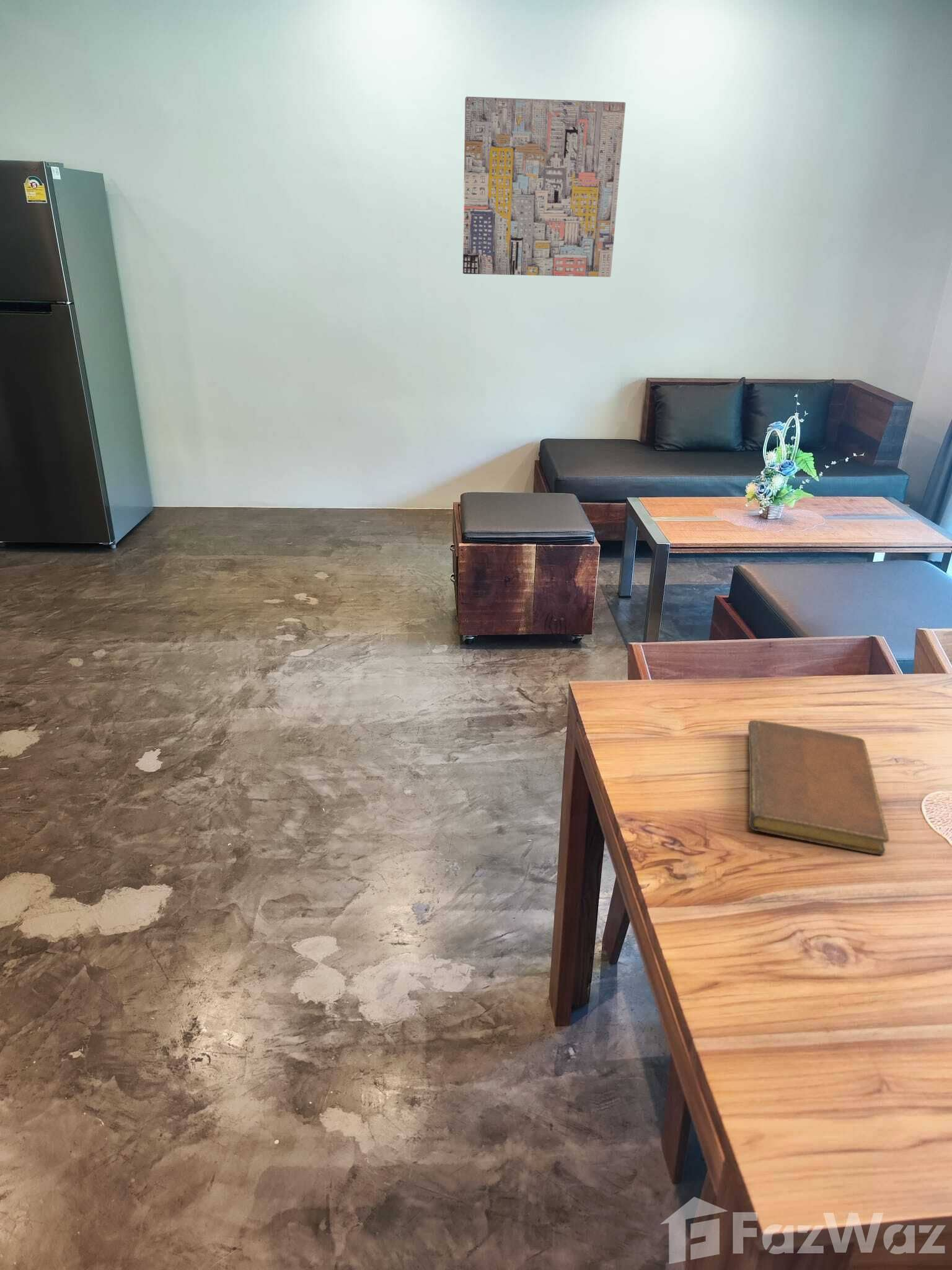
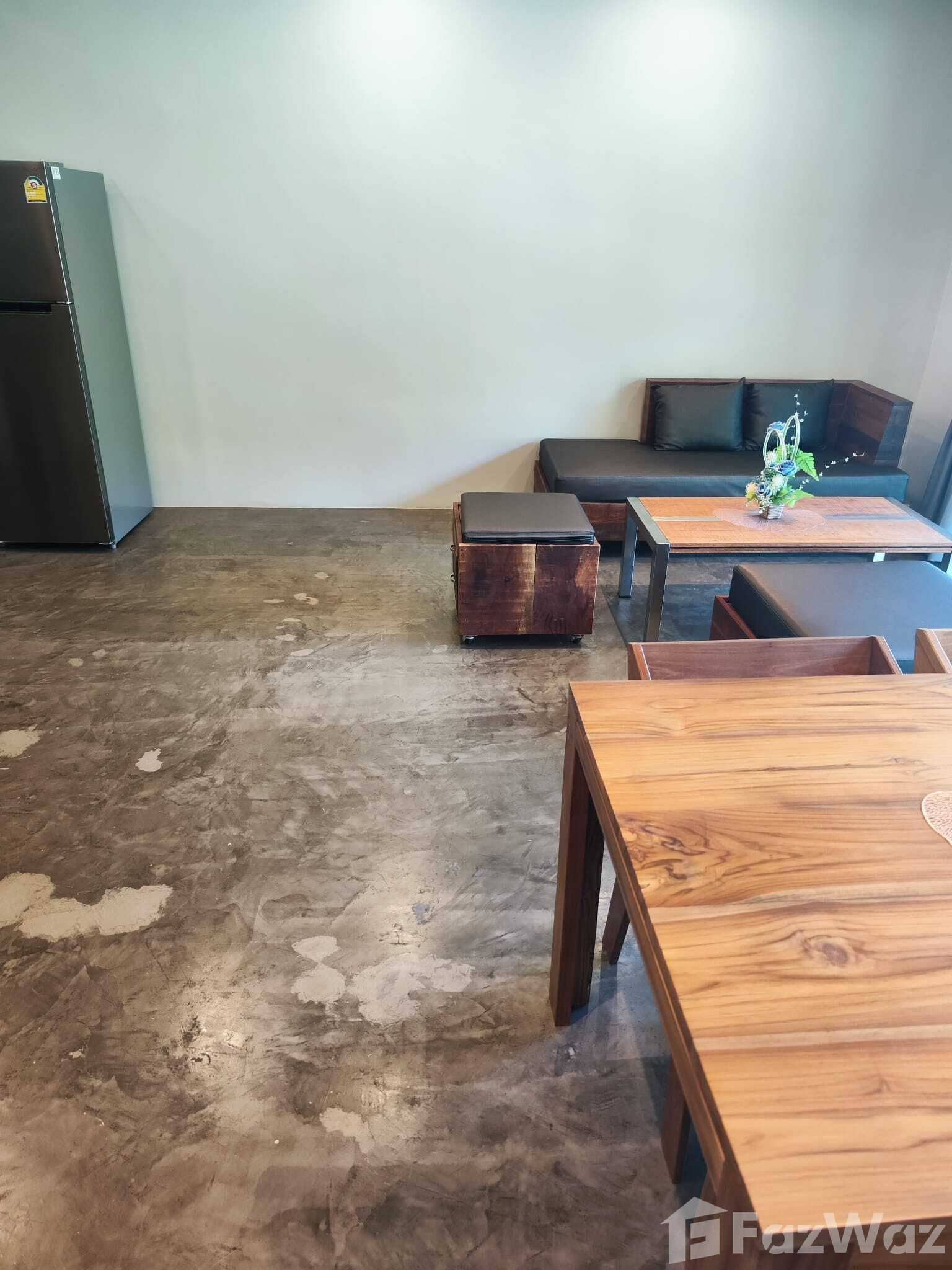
- notebook [747,719,889,855]
- wall art [462,96,626,278]
